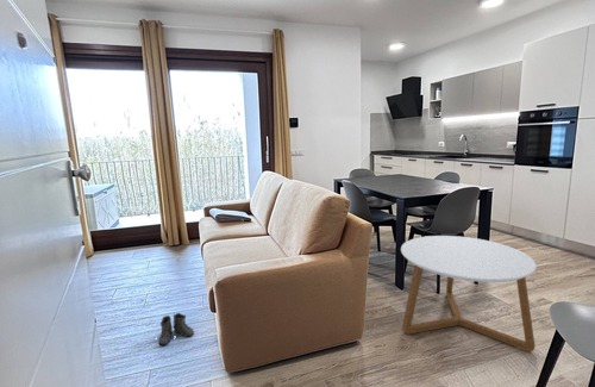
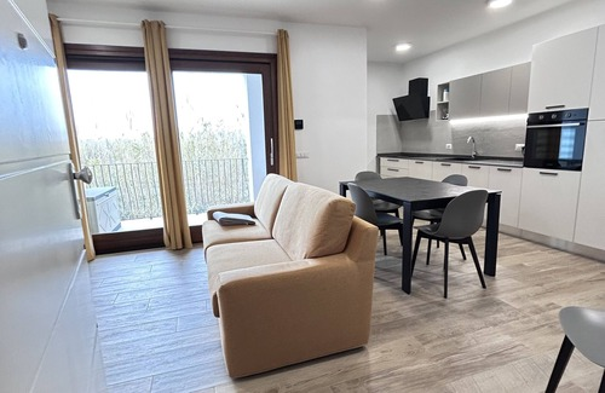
- boots [158,312,195,347]
- coffee table [400,235,538,352]
